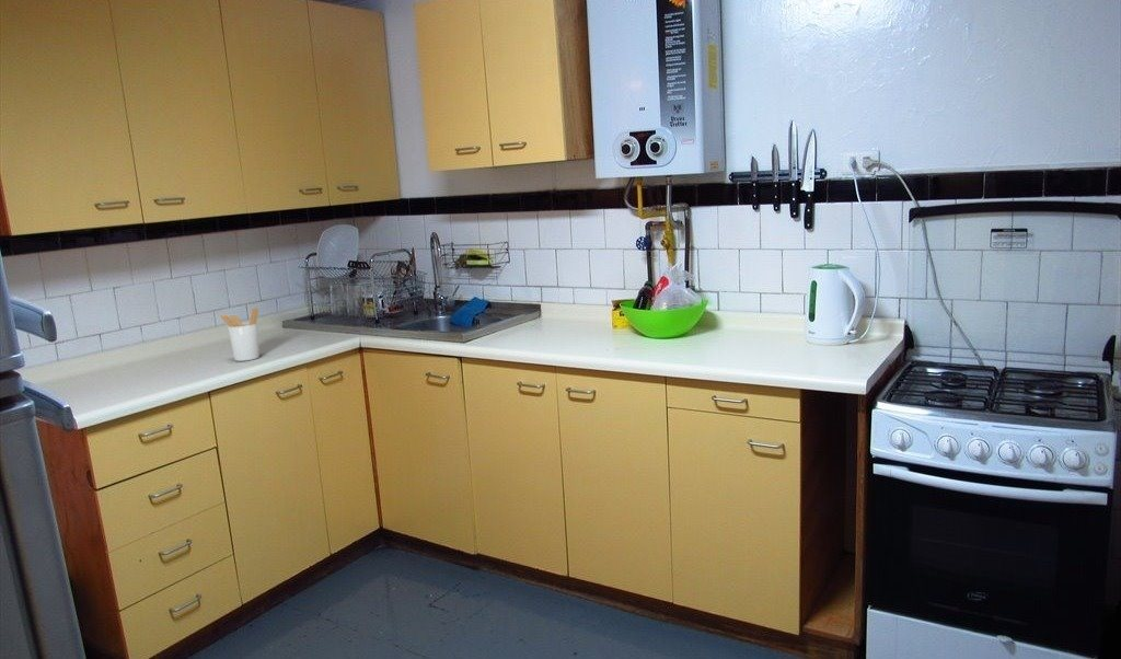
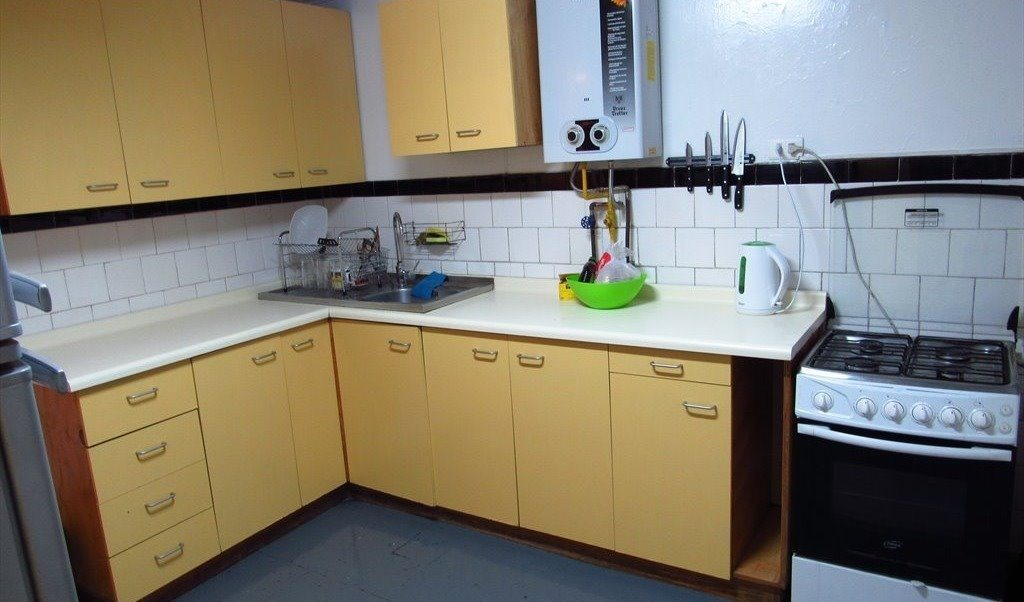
- utensil holder [219,307,261,362]
